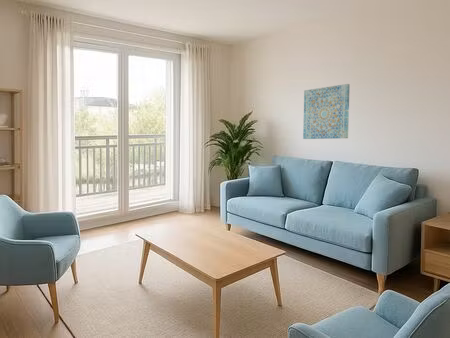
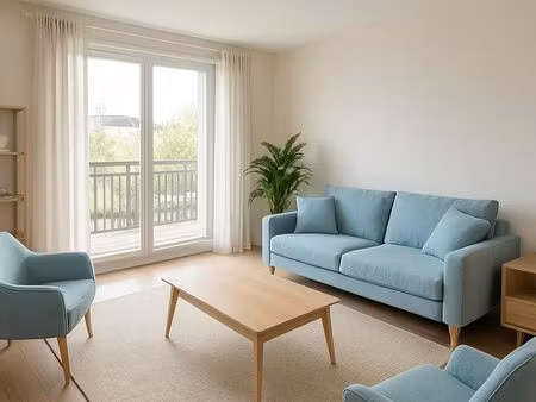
- wall art [302,83,351,140]
